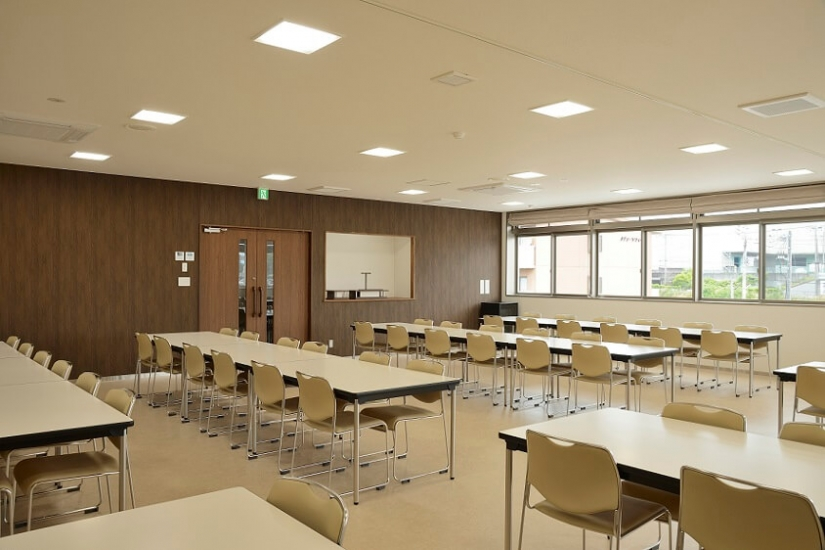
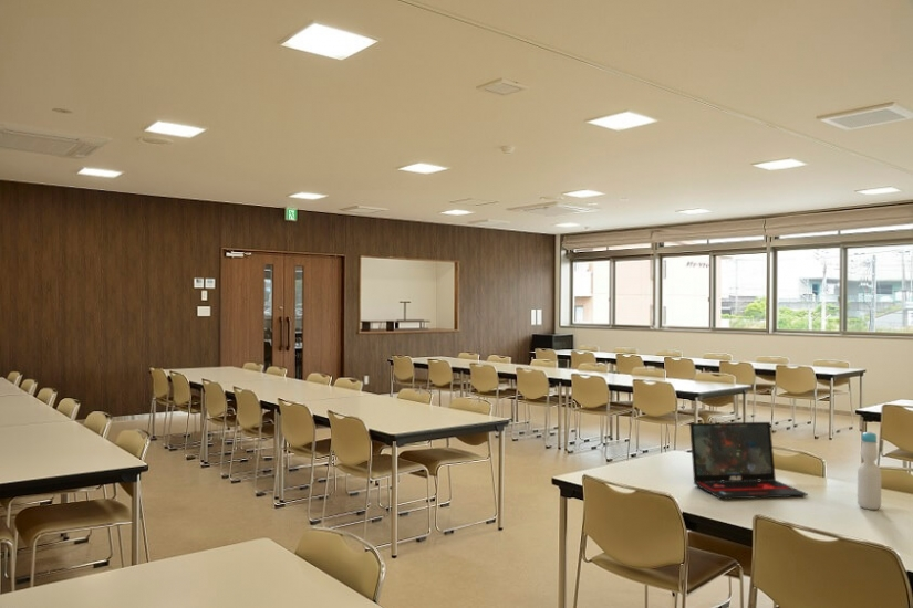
+ laptop [688,421,809,500]
+ bottle [857,430,882,511]
